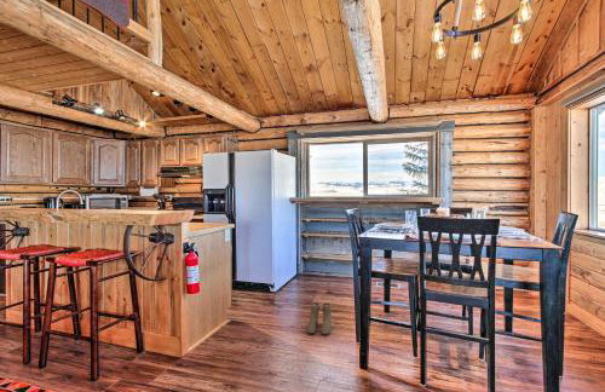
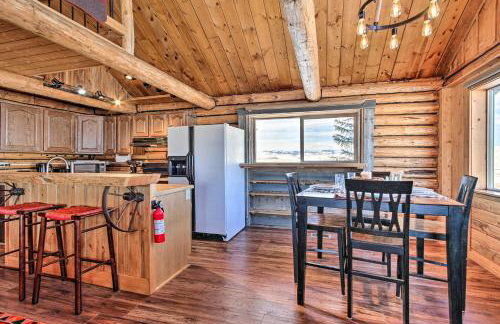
- boots [306,301,333,335]
